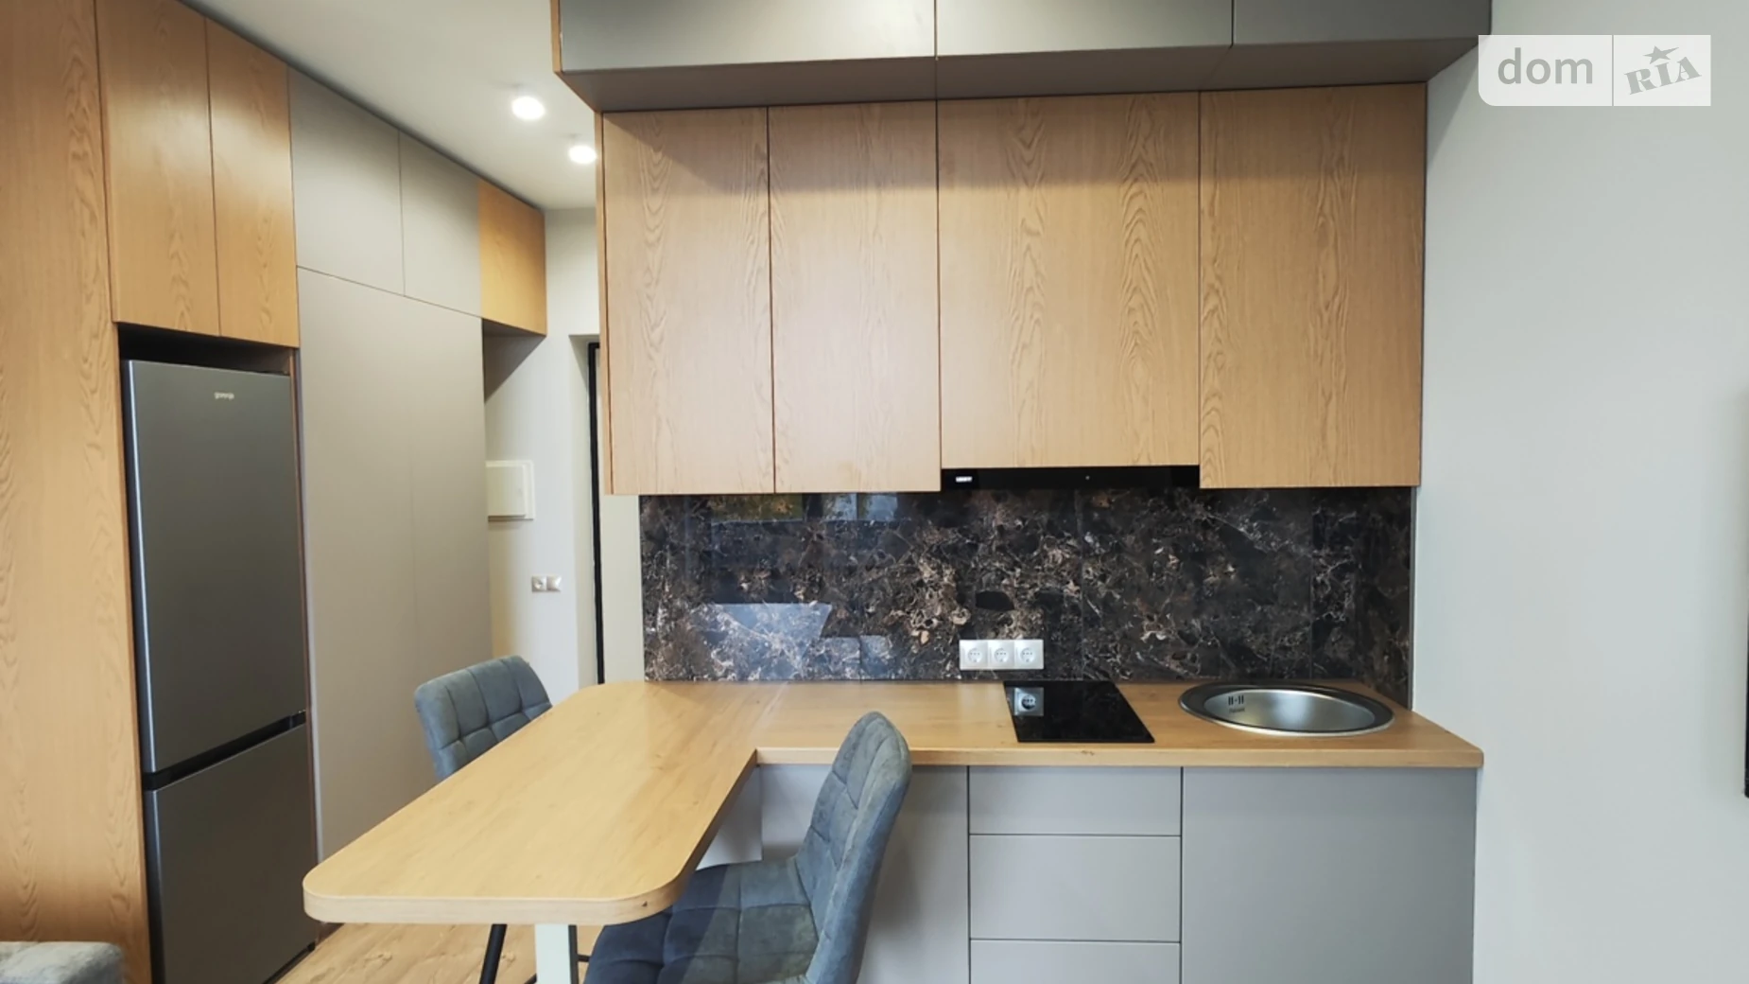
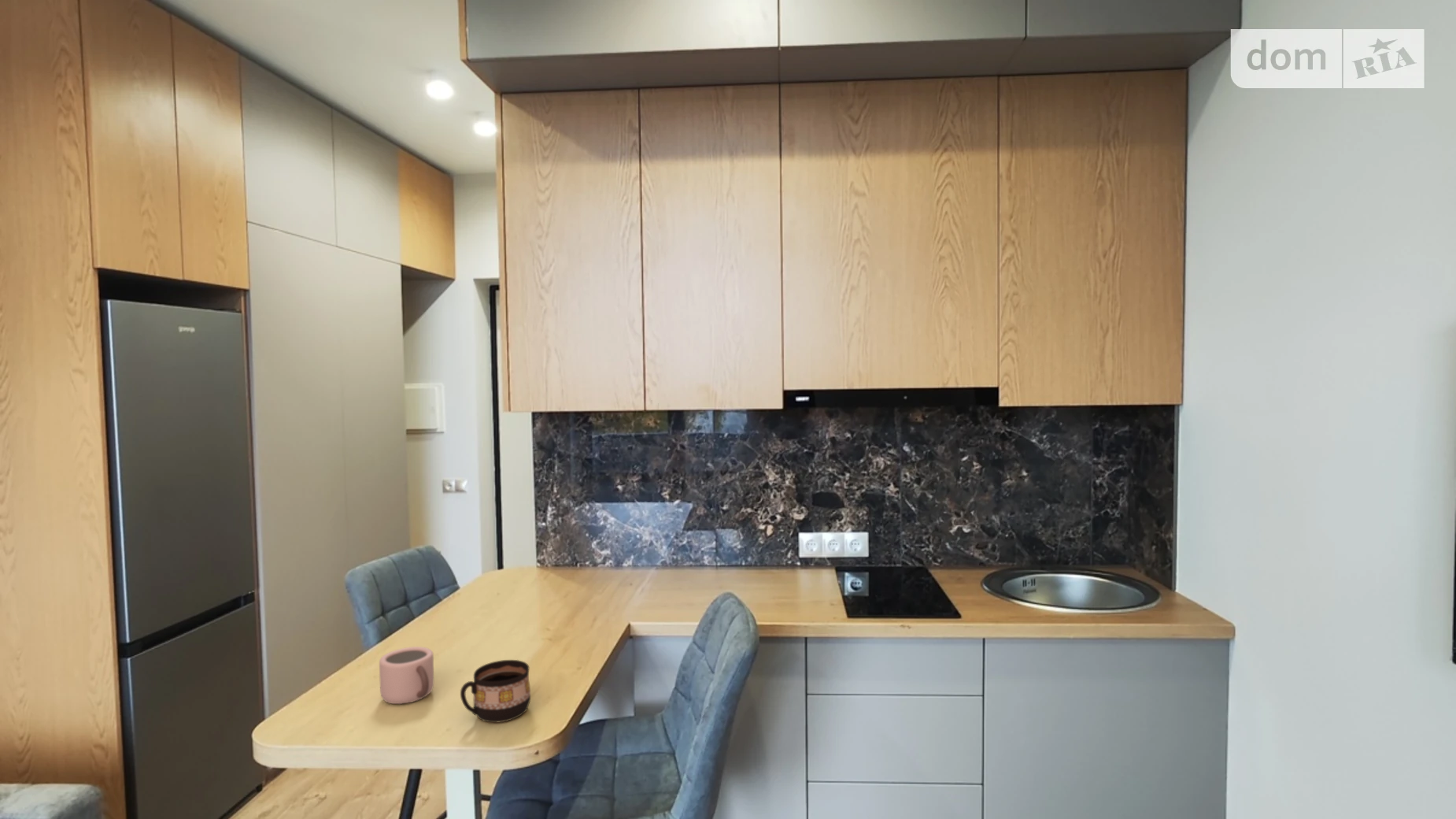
+ mug [379,646,434,705]
+ cup [460,659,531,723]
